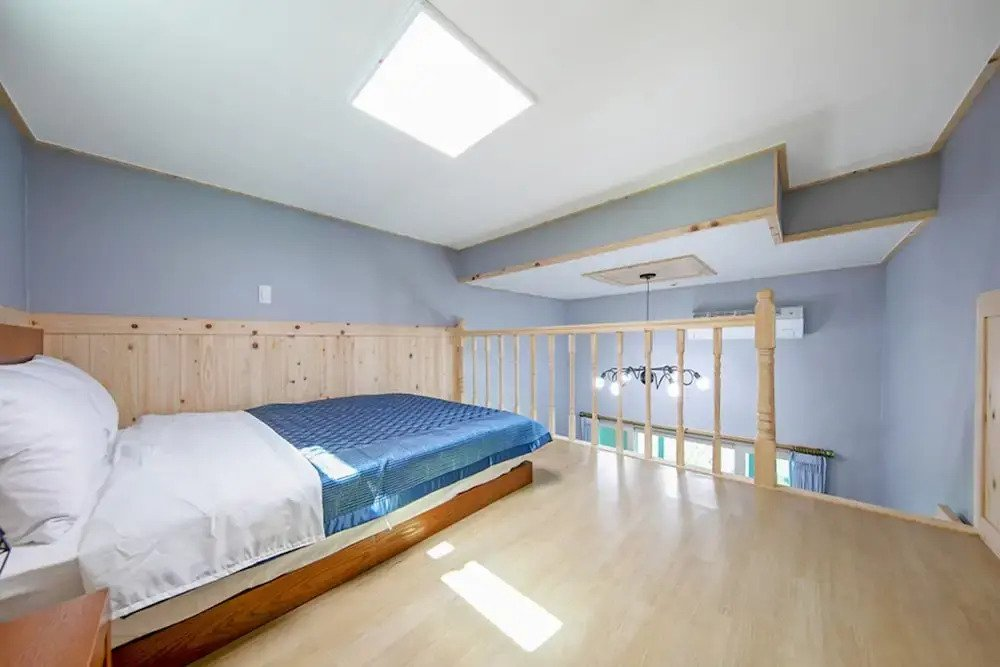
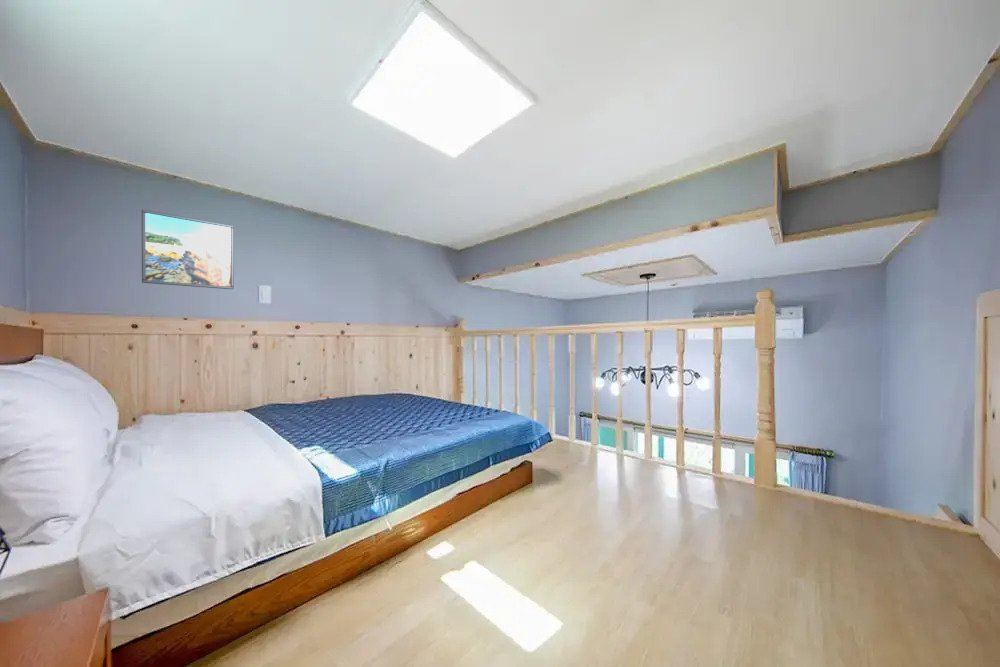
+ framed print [141,209,235,290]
